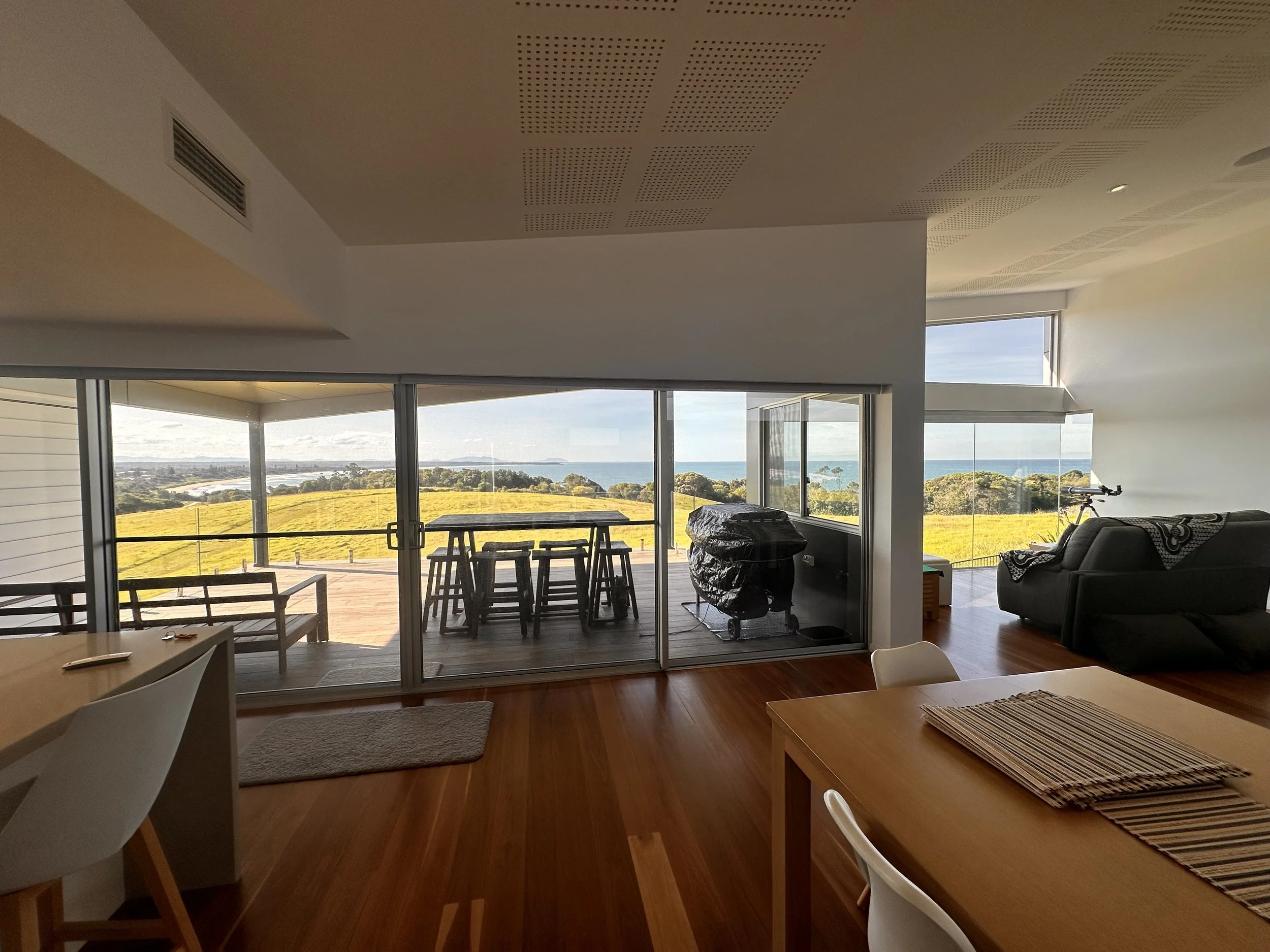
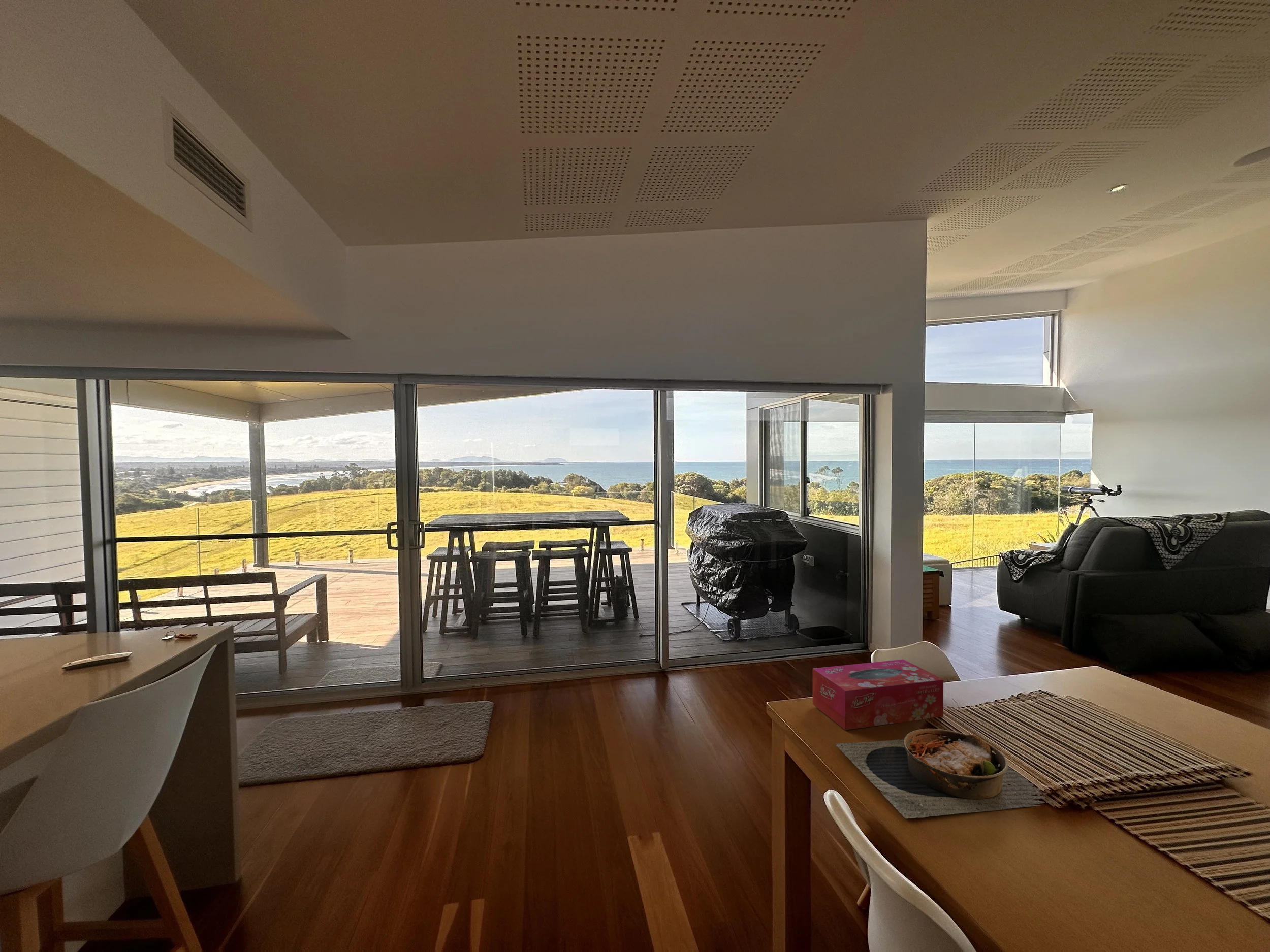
+ bowl [835,728,1052,819]
+ tissue box [812,659,944,730]
